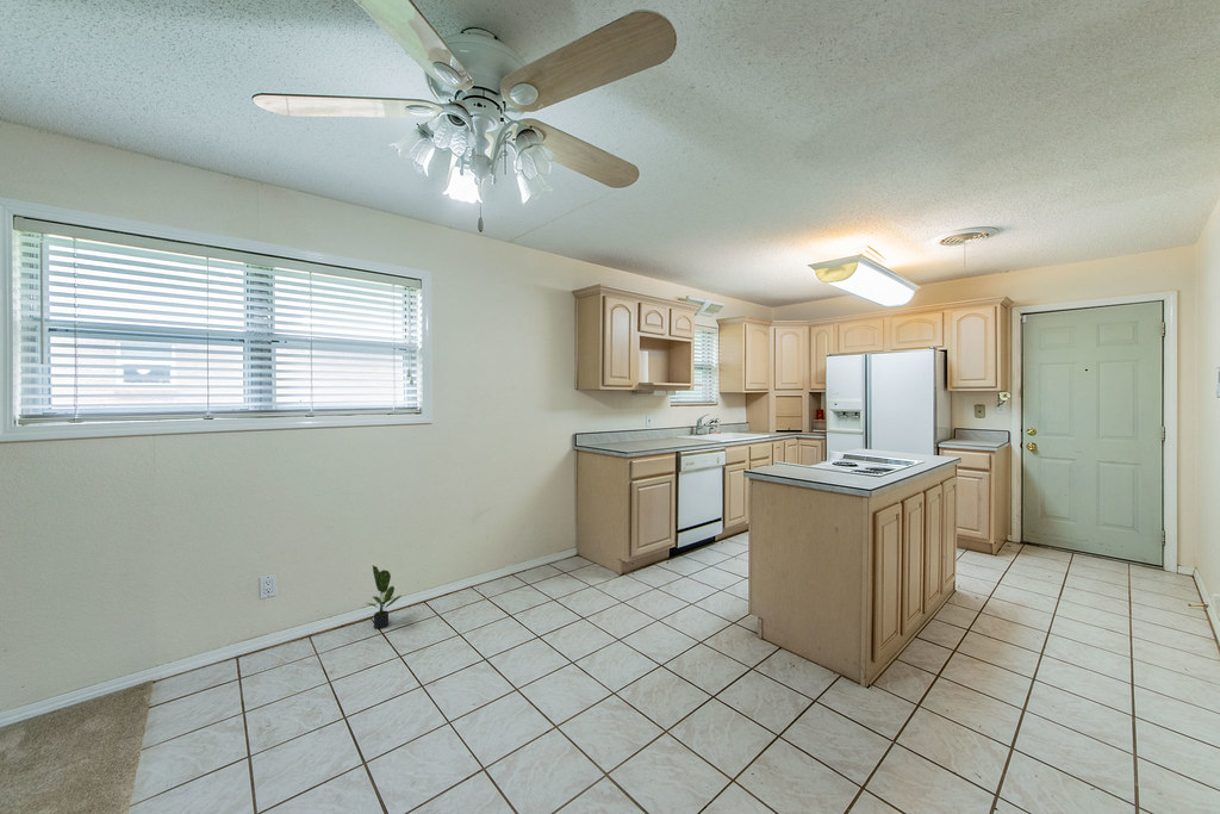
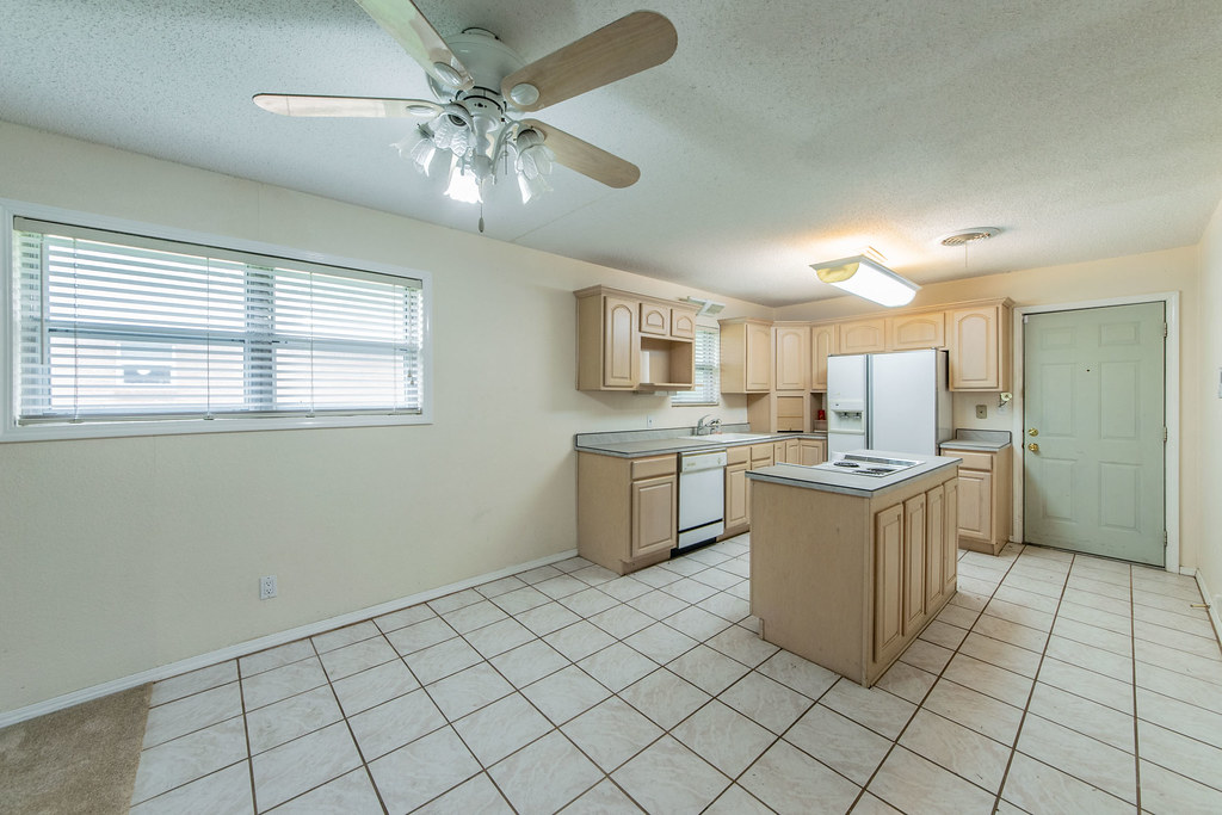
- potted plant [365,565,402,629]
